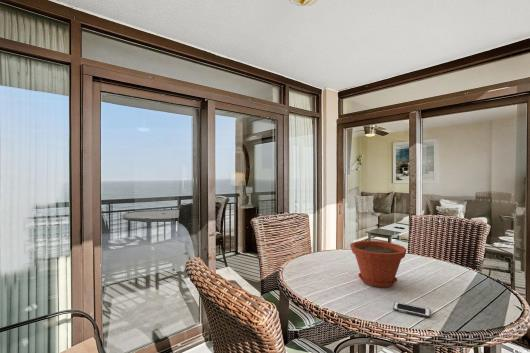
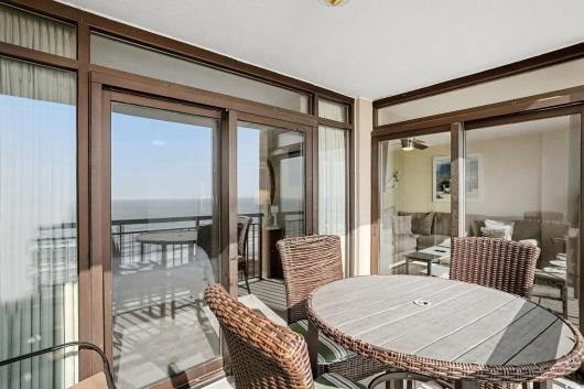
- cell phone [392,301,431,319]
- plant pot [349,240,408,288]
